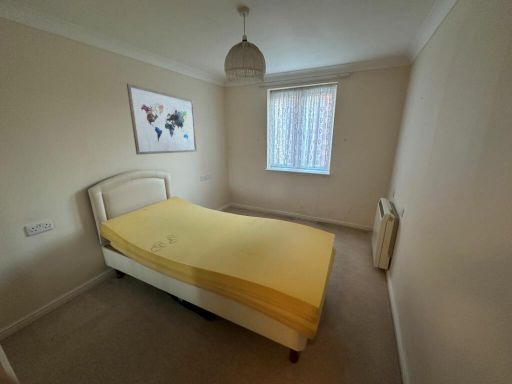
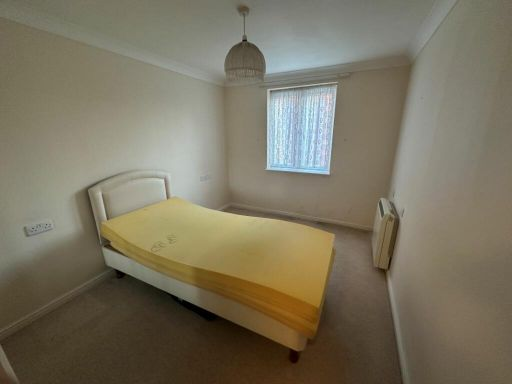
- wall art [126,82,198,156]
